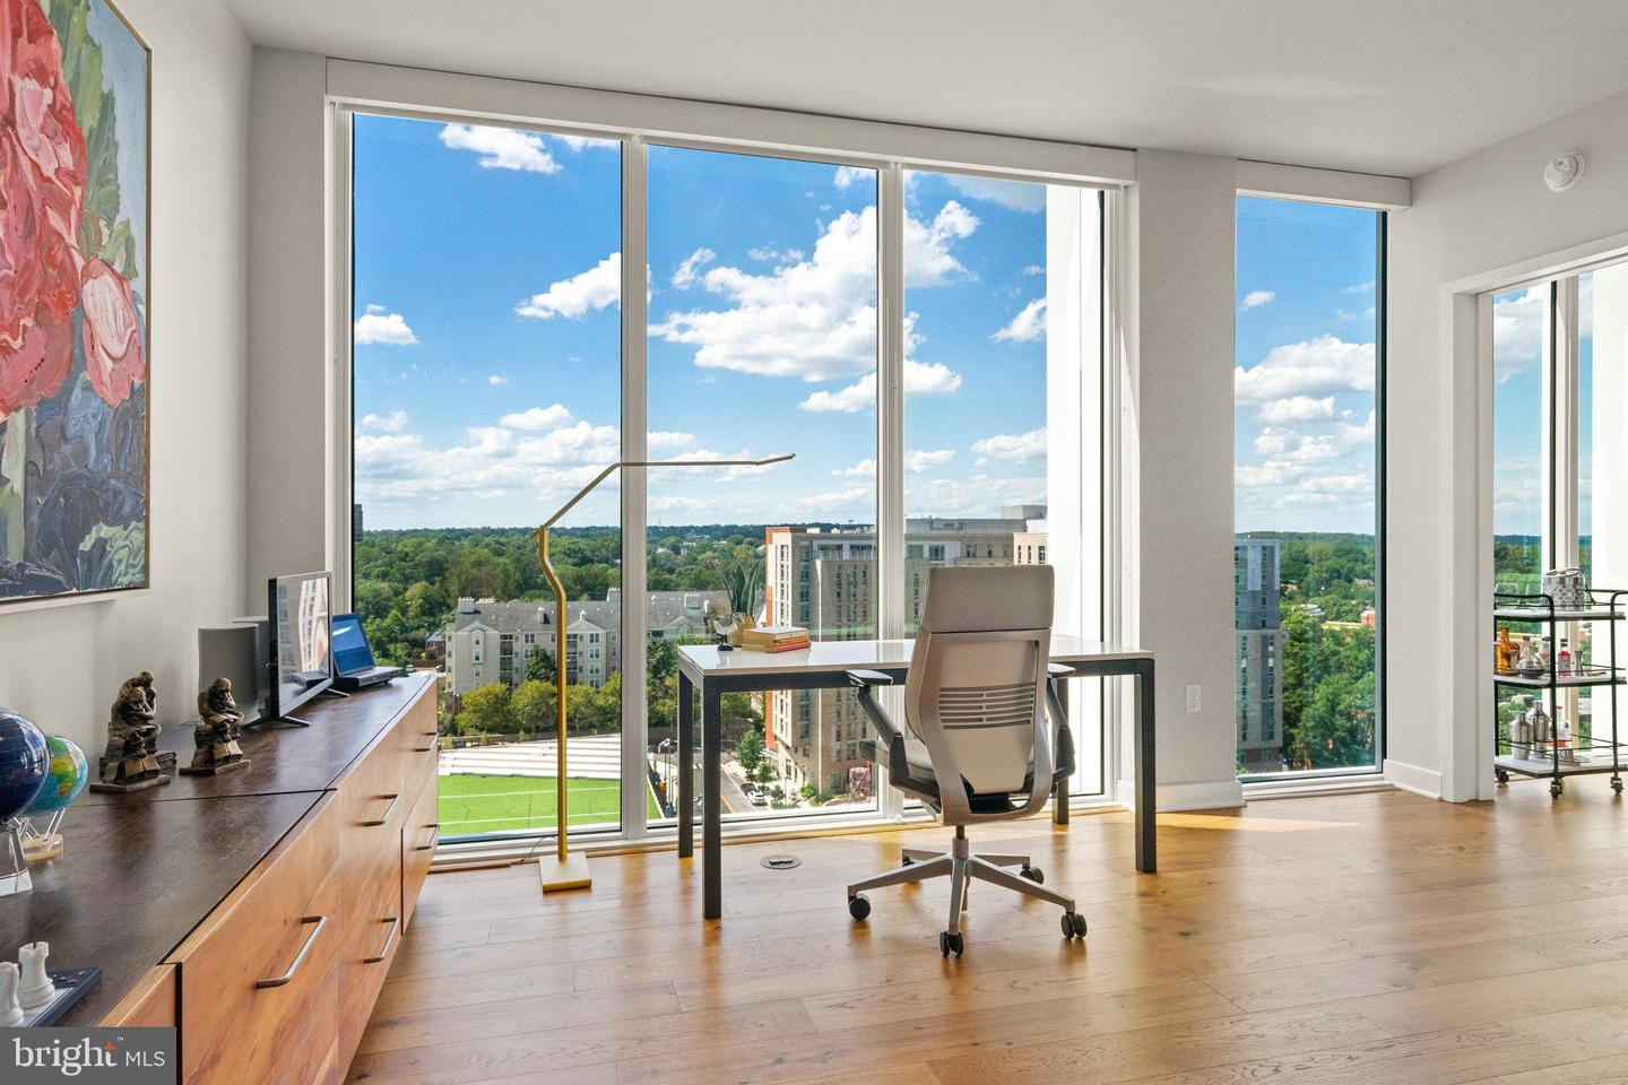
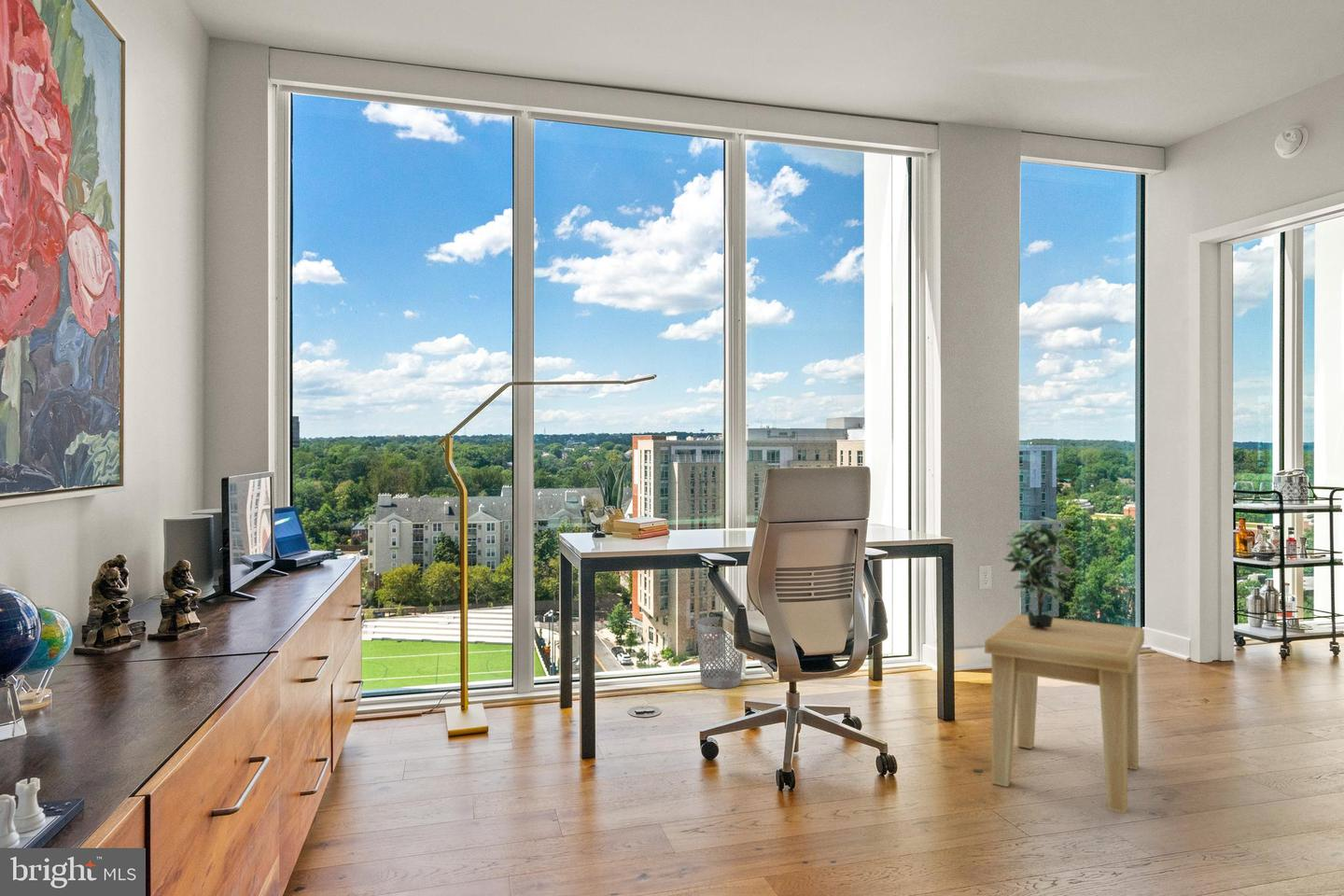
+ side table [984,613,1145,815]
+ wastebasket [695,616,744,690]
+ potted plant [1001,516,1078,627]
